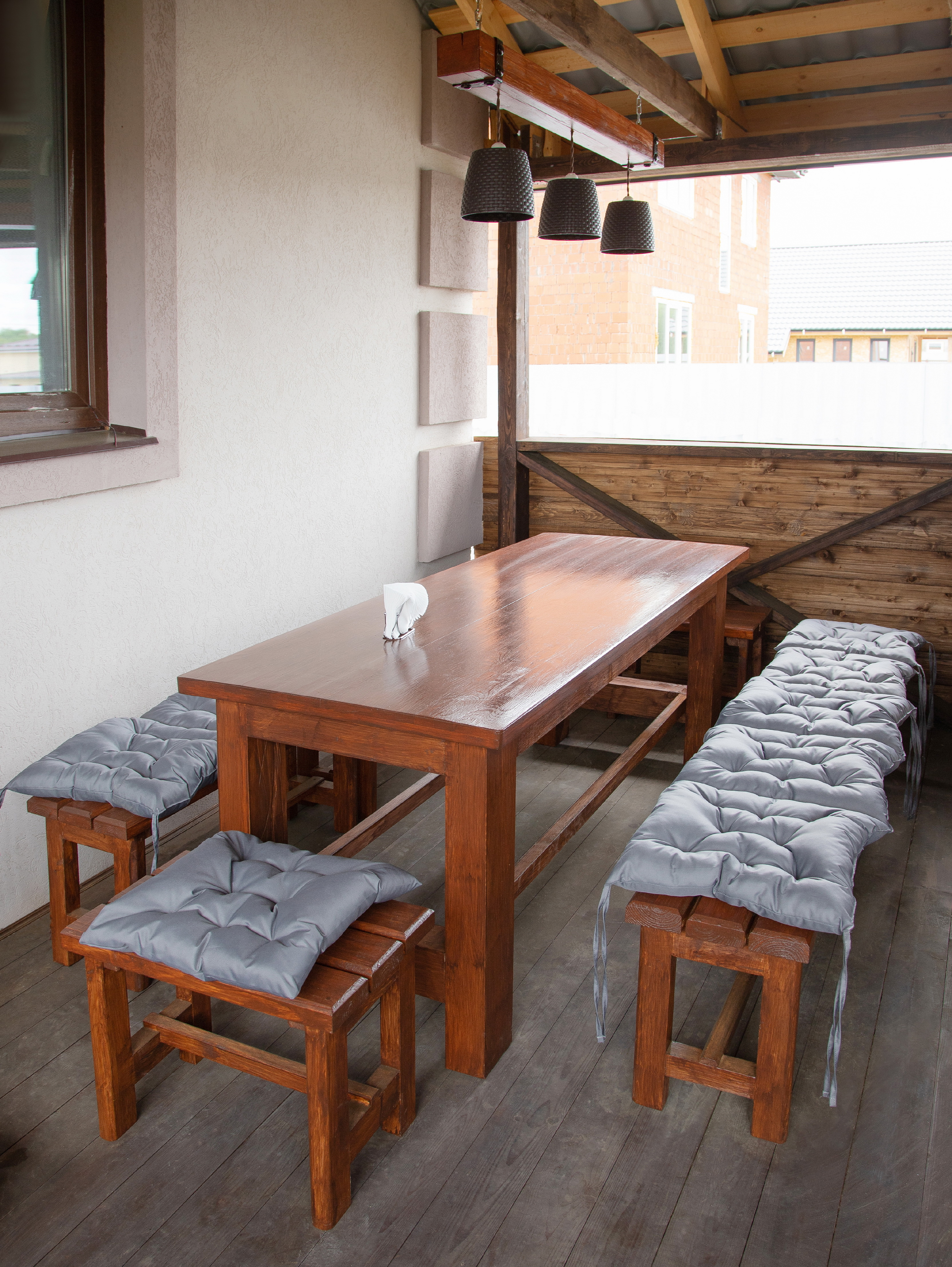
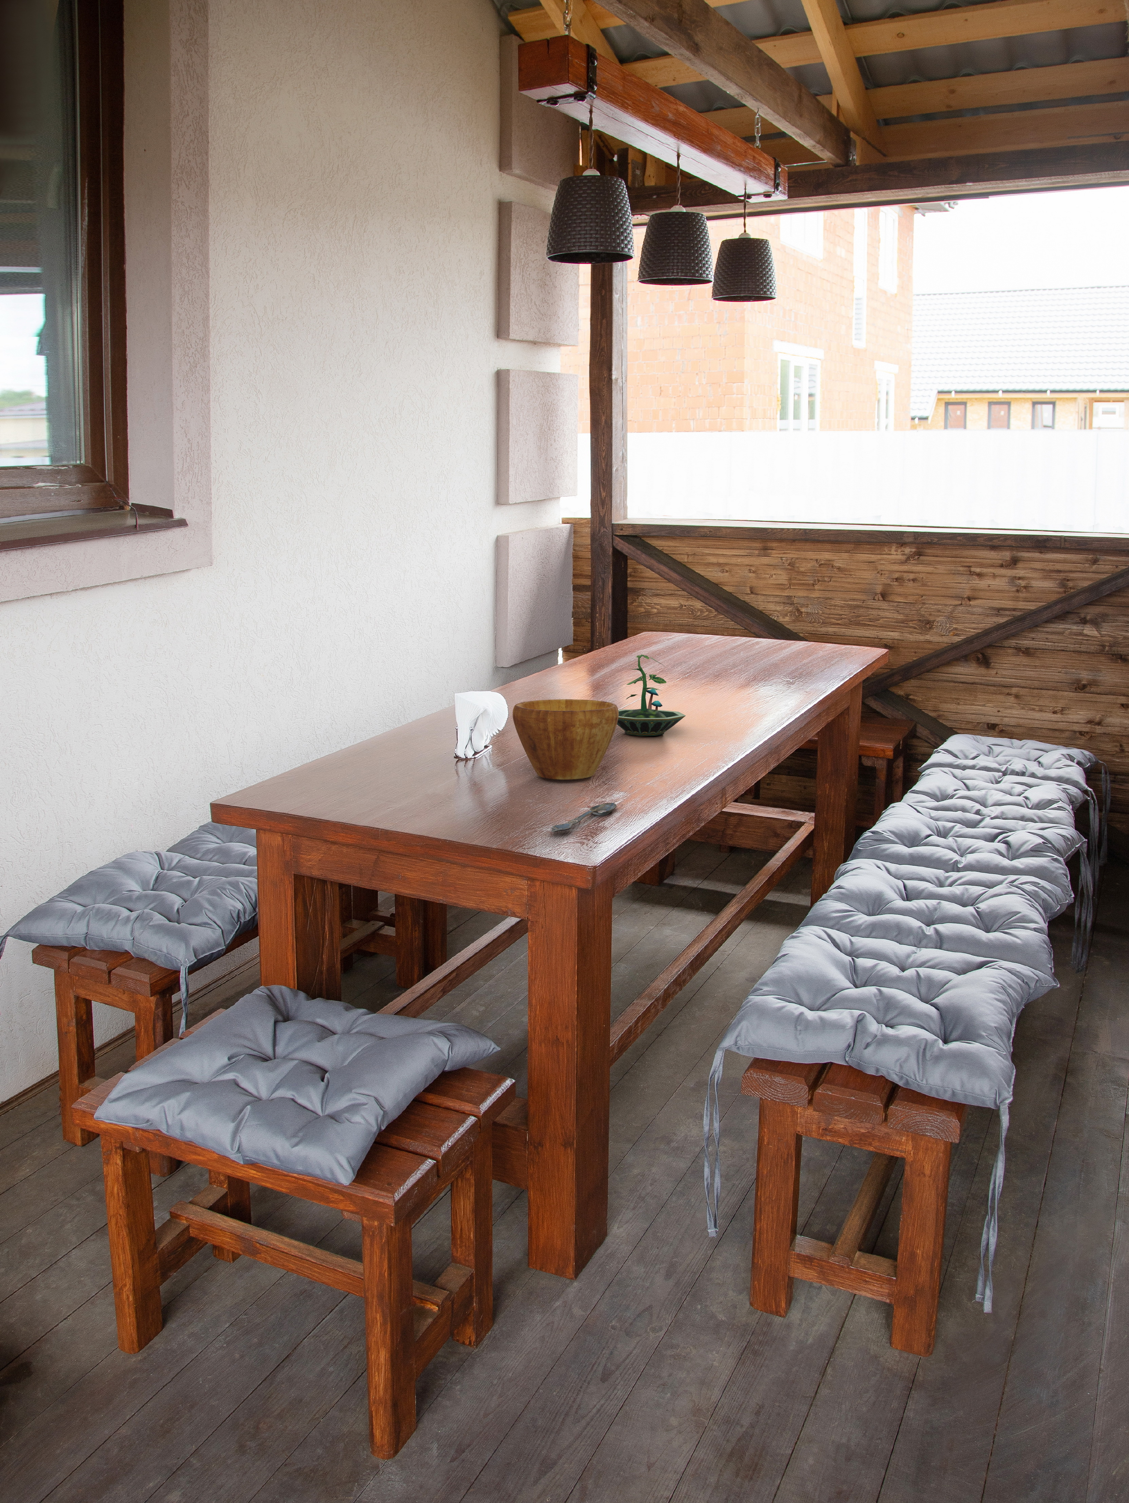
+ terrarium [617,655,687,737]
+ spoon [551,802,617,833]
+ bowl [512,699,619,781]
